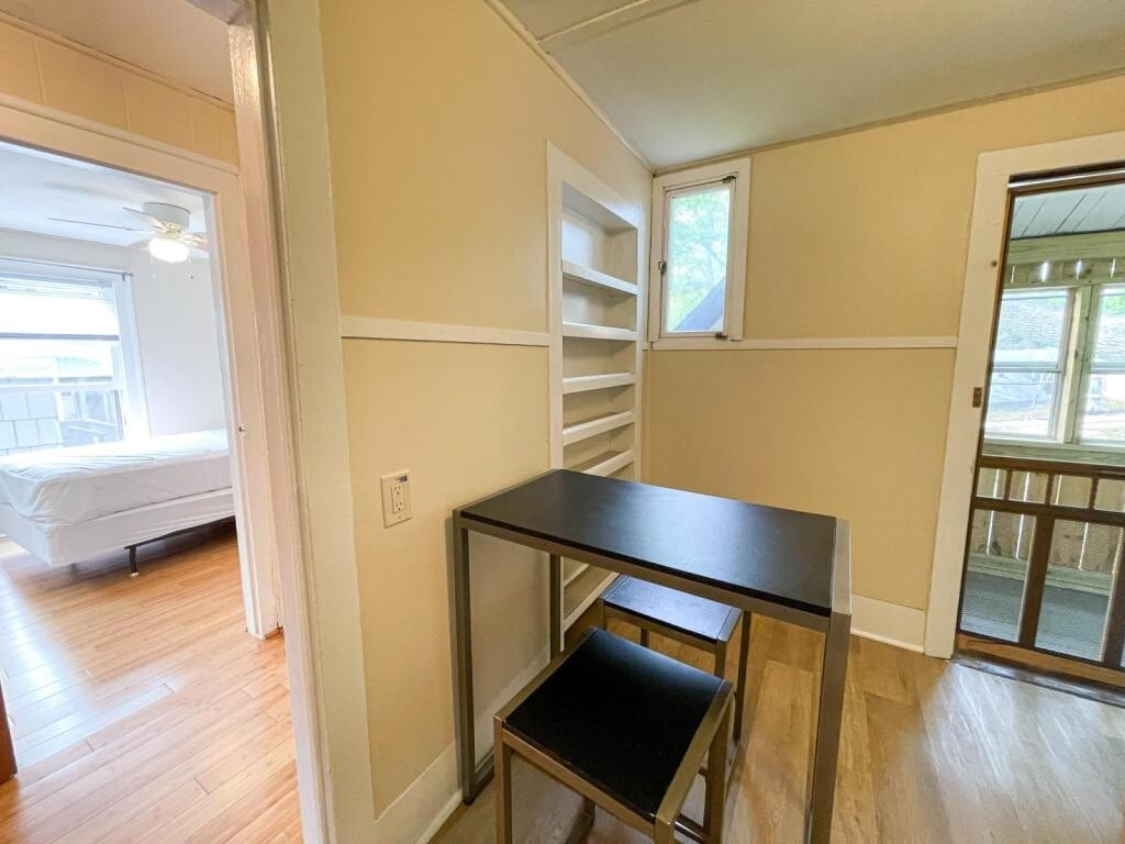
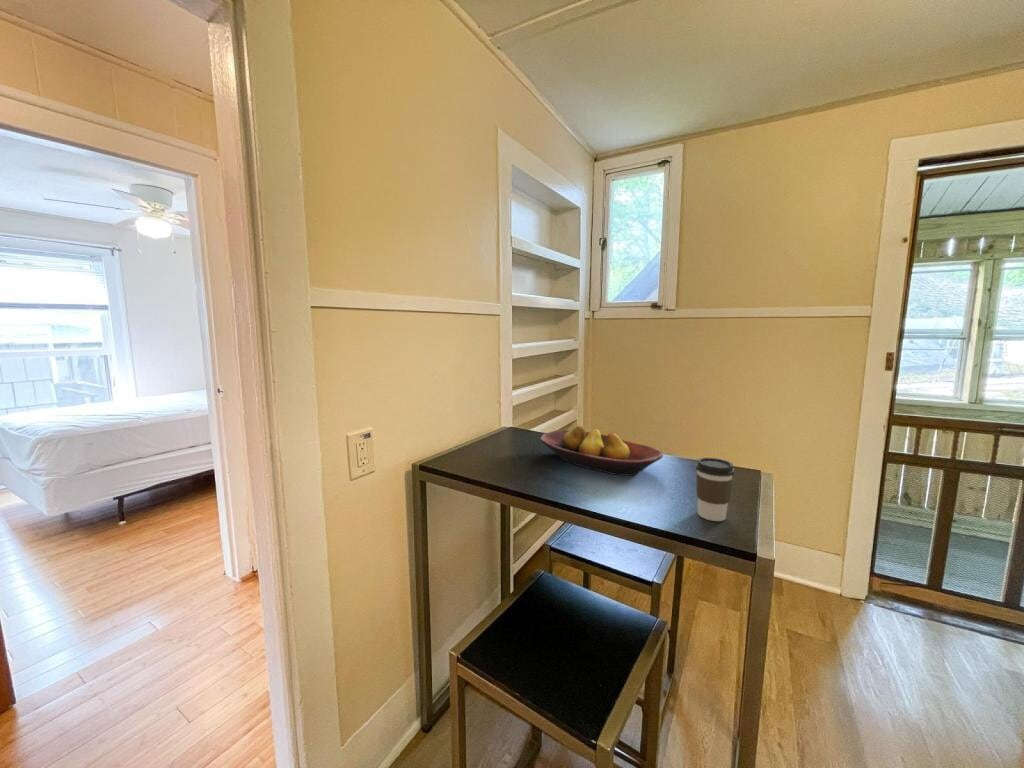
+ coffee cup [695,457,735,522]
+ fruit bowl [539,425,664,477]
